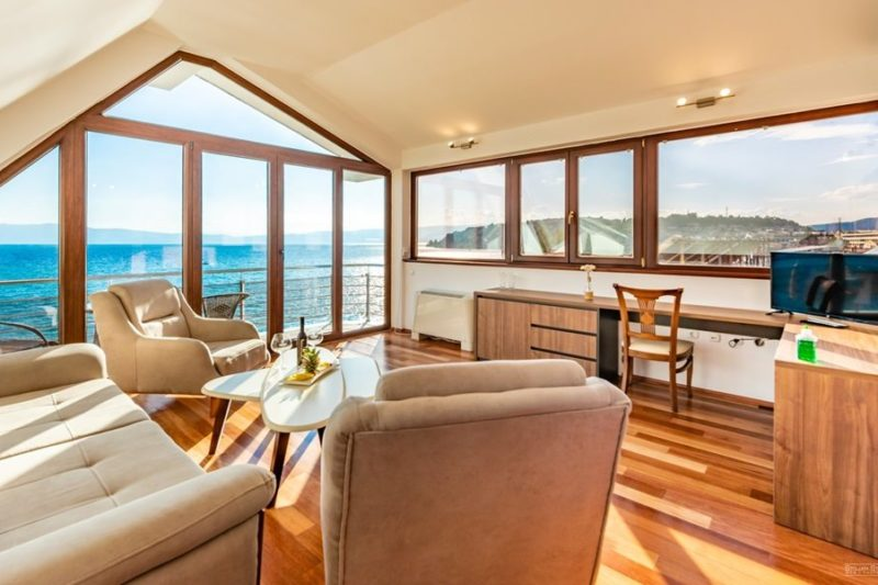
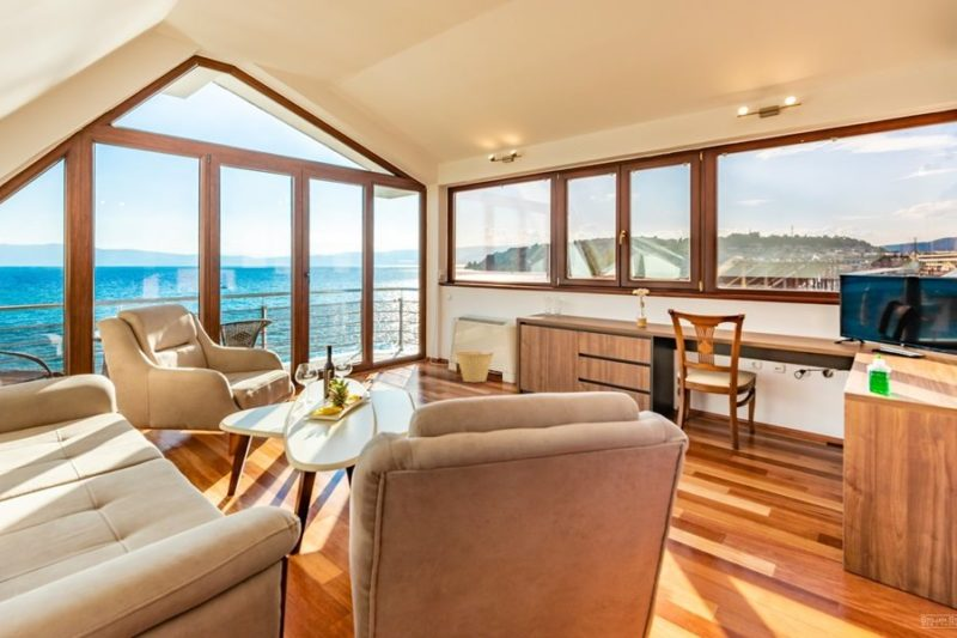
+ basket [455,351,495,383]
